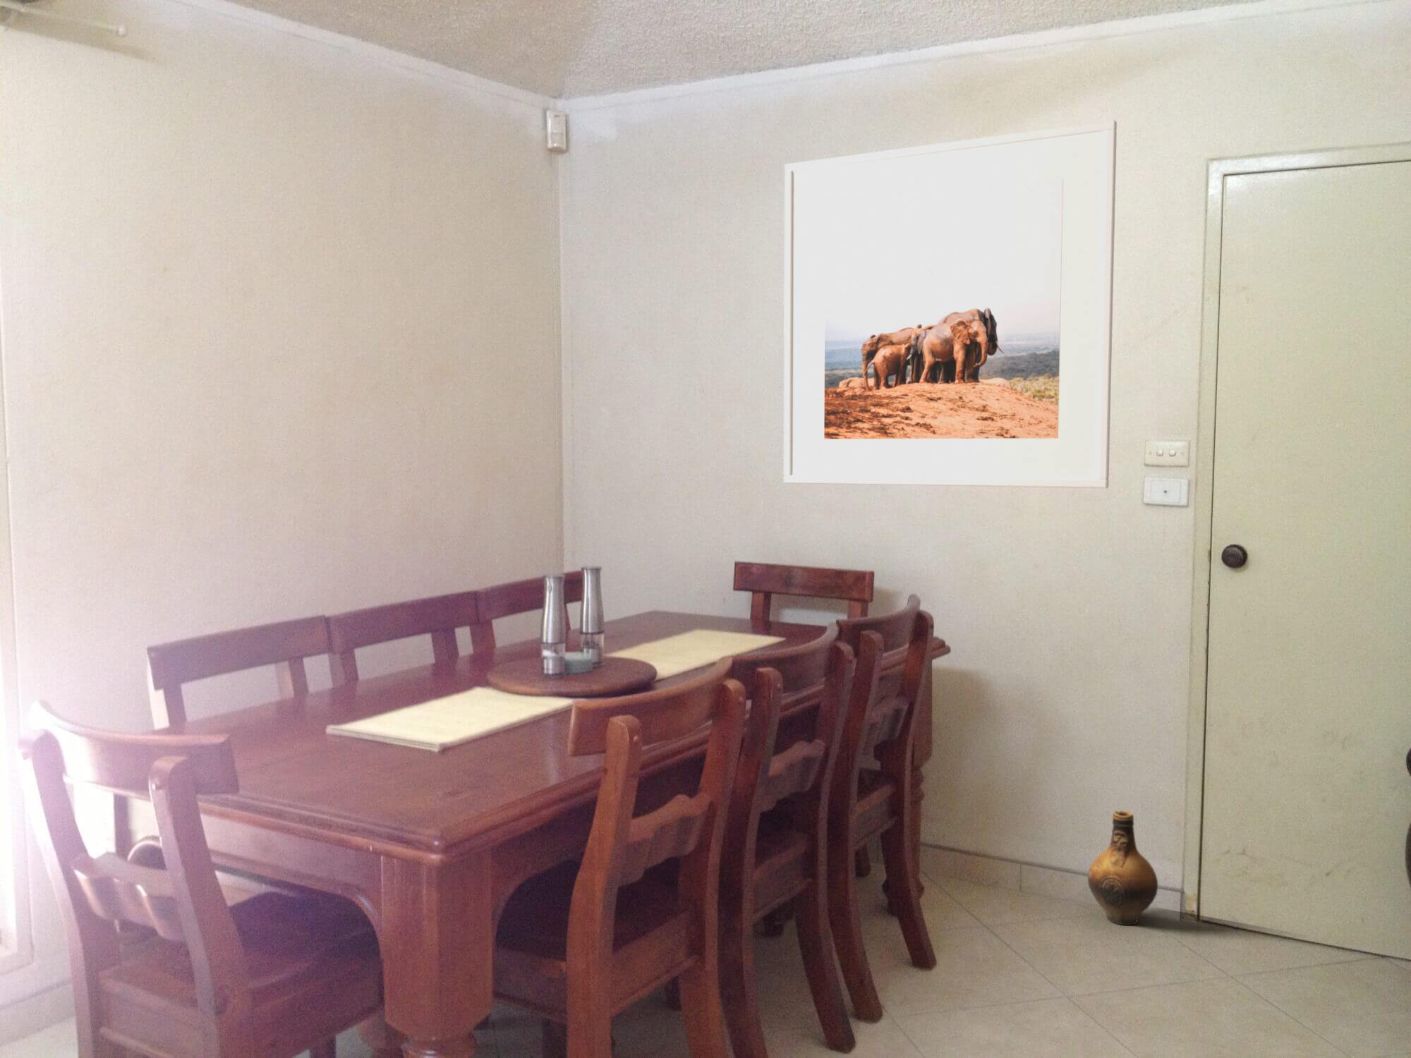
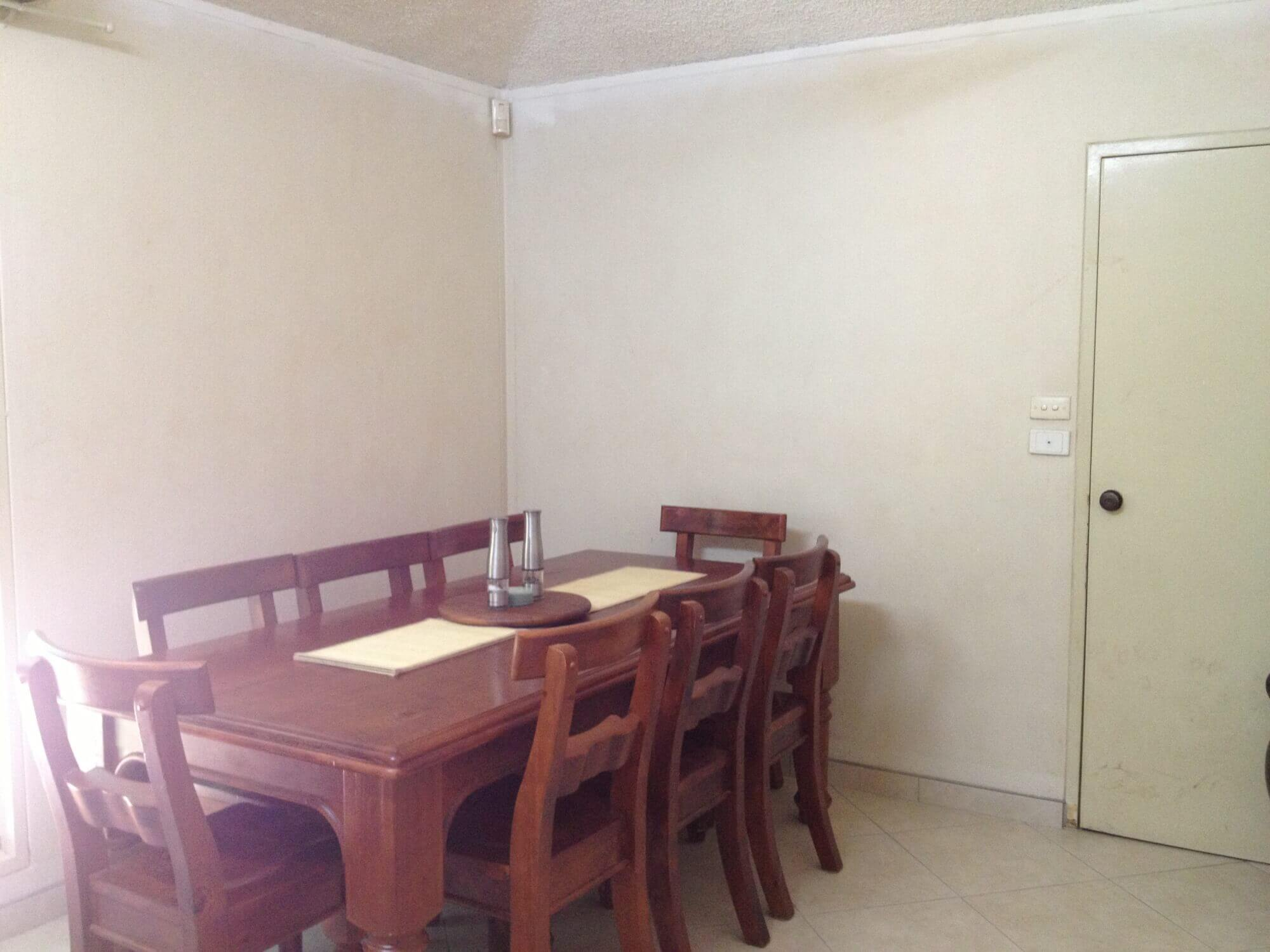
- ceramic jug [1088,810,1159,926]
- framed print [783,119,1118,489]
